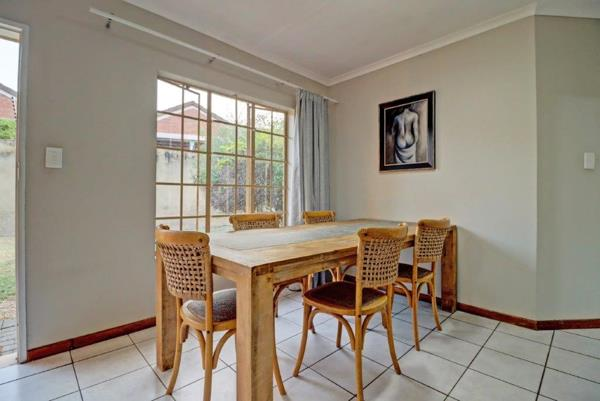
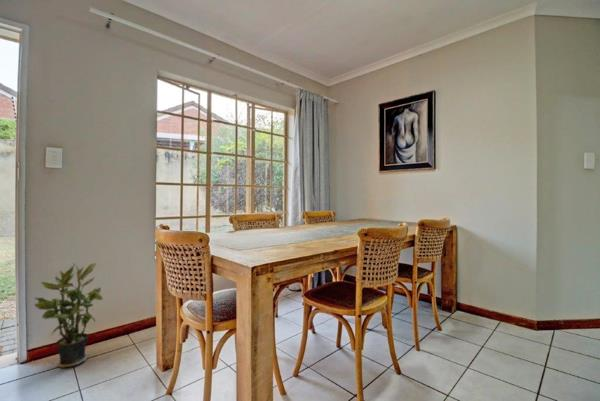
+ potted plant [33,262,104,369]
